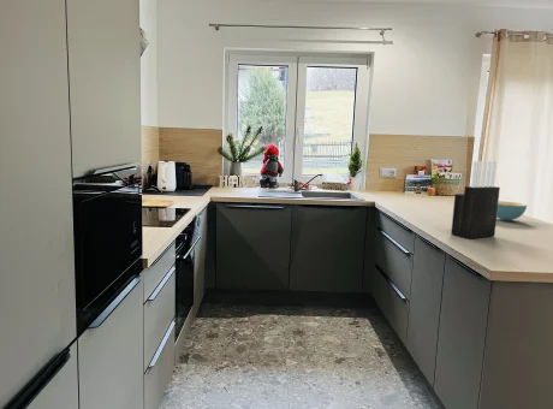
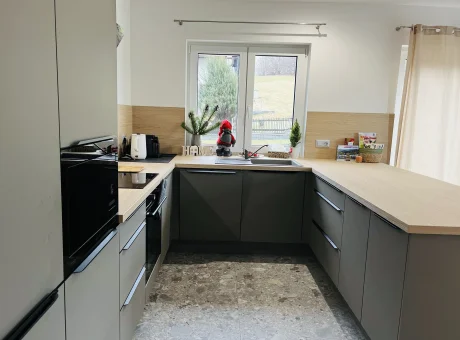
- knife block [450,160,501,239]
- cereal bowl [496,200,528,223]
